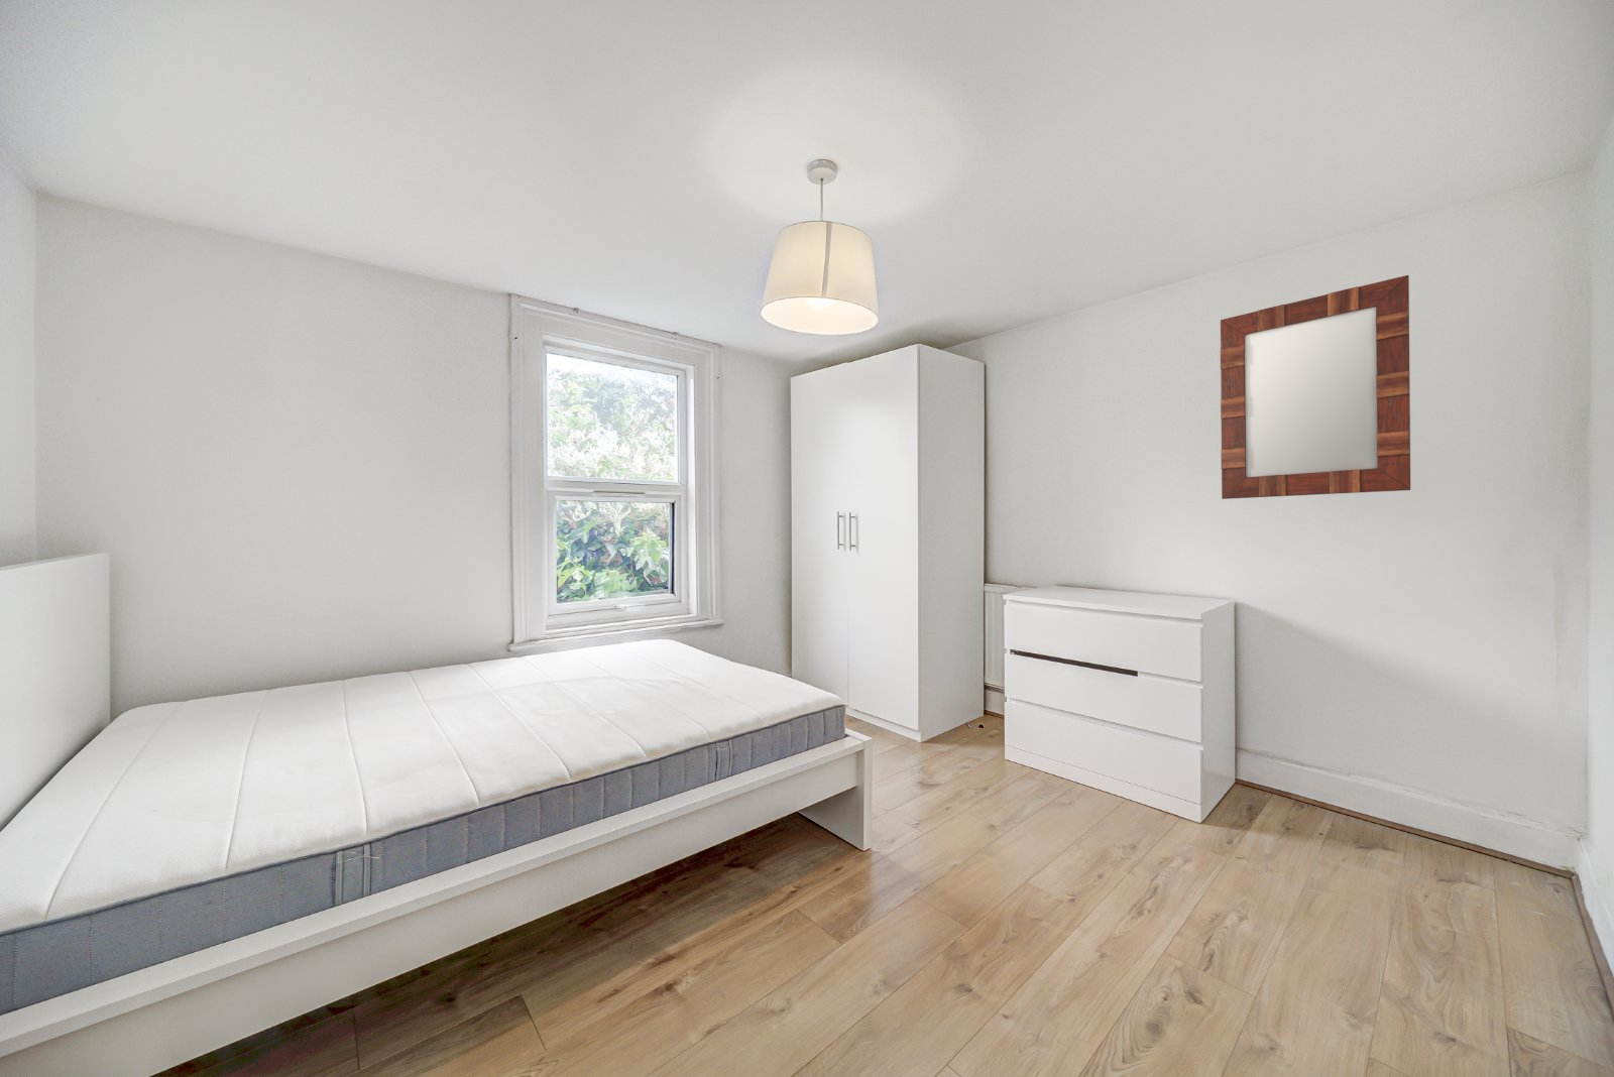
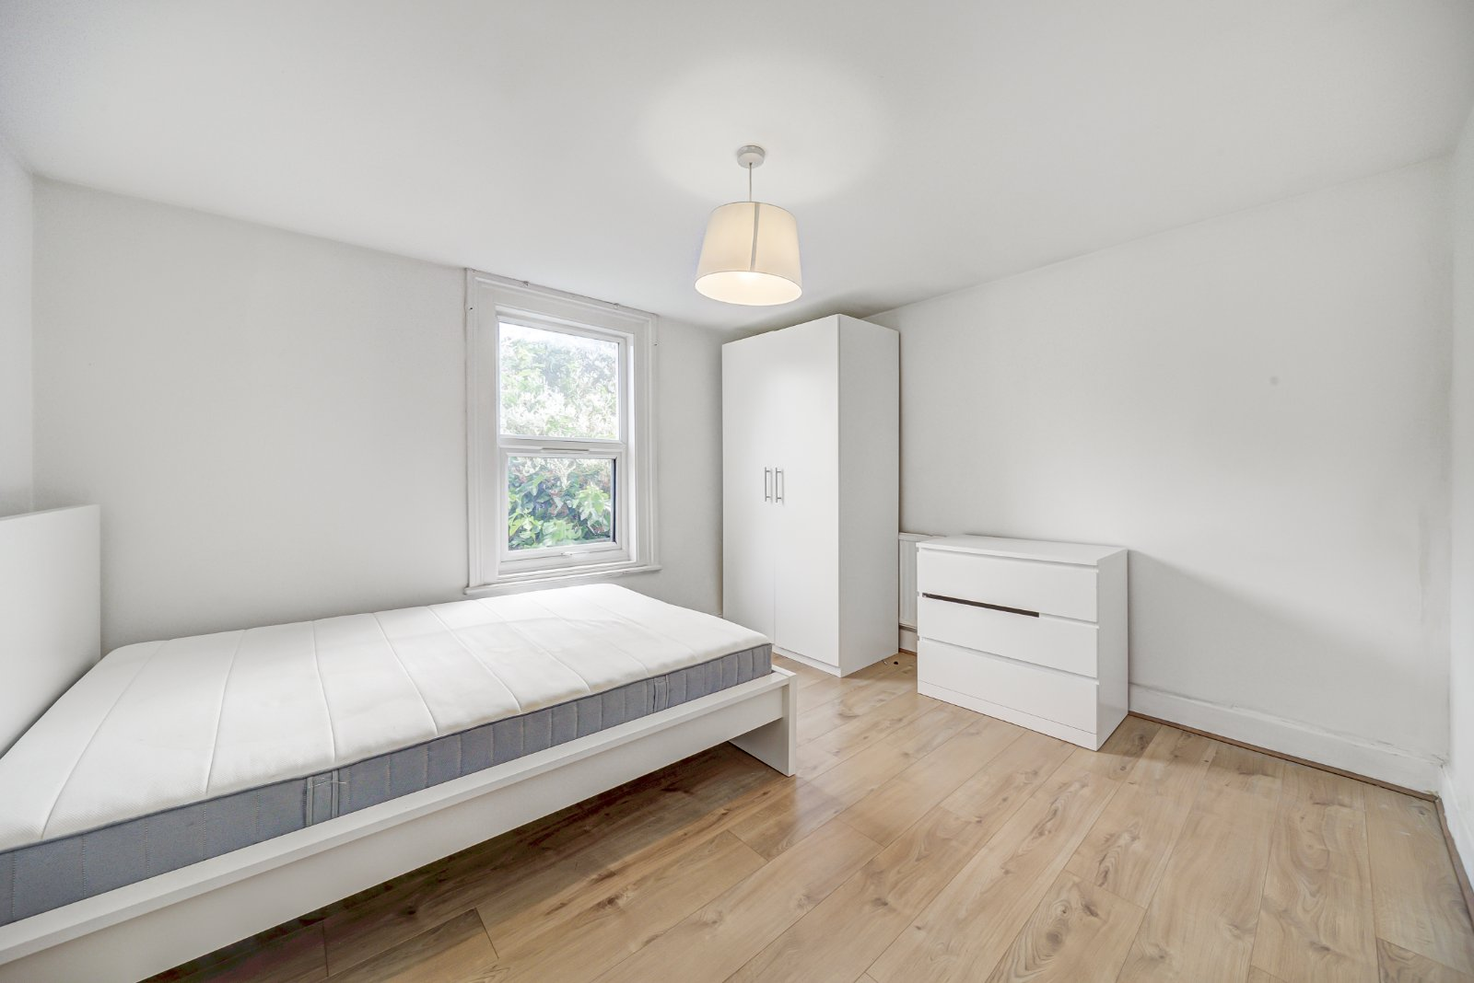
- home mirror [1220,274,1411,500]
